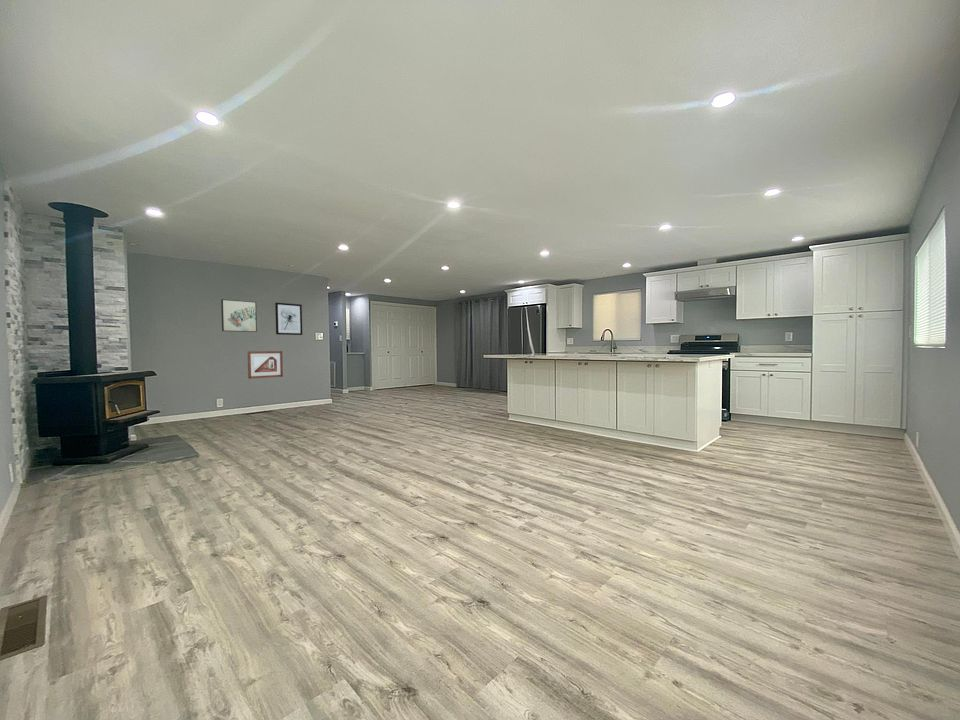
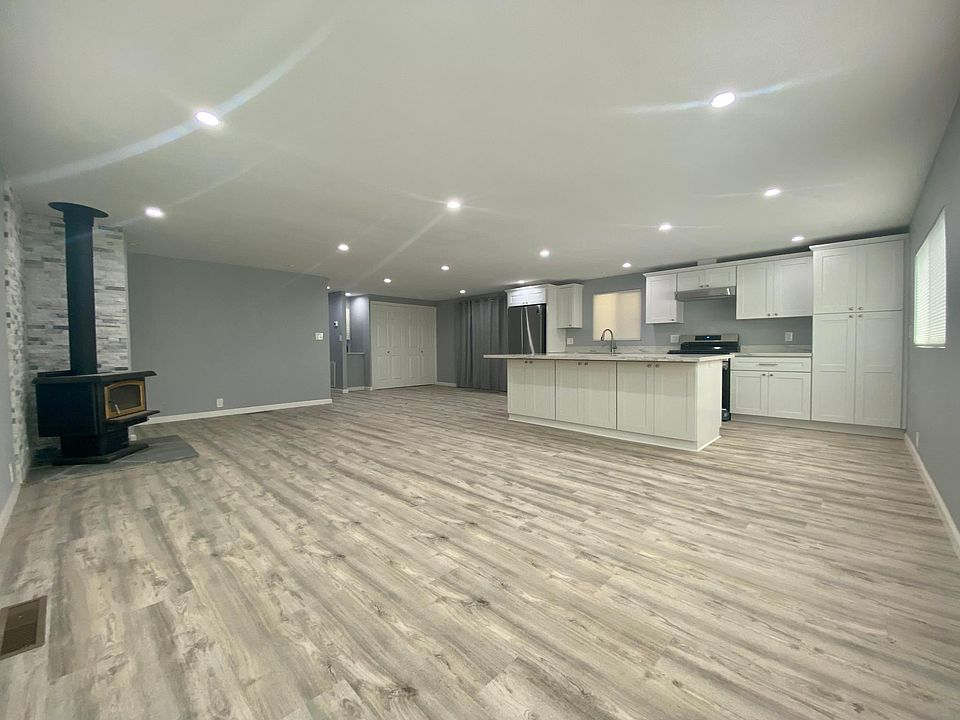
- wall art [274,302,303,336]
- picture frame [247,350,284,380]
- wall art [220,298,258,333]
